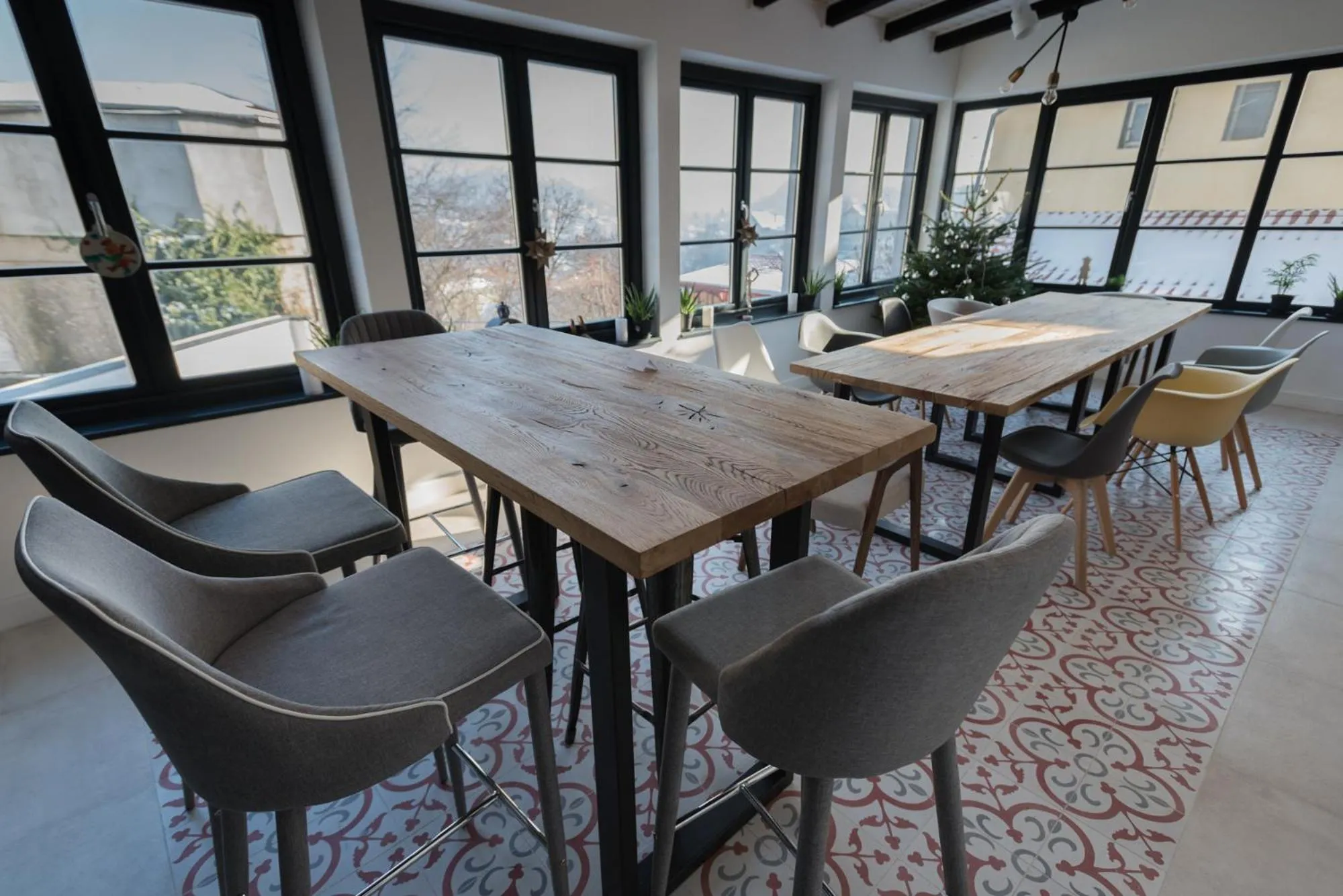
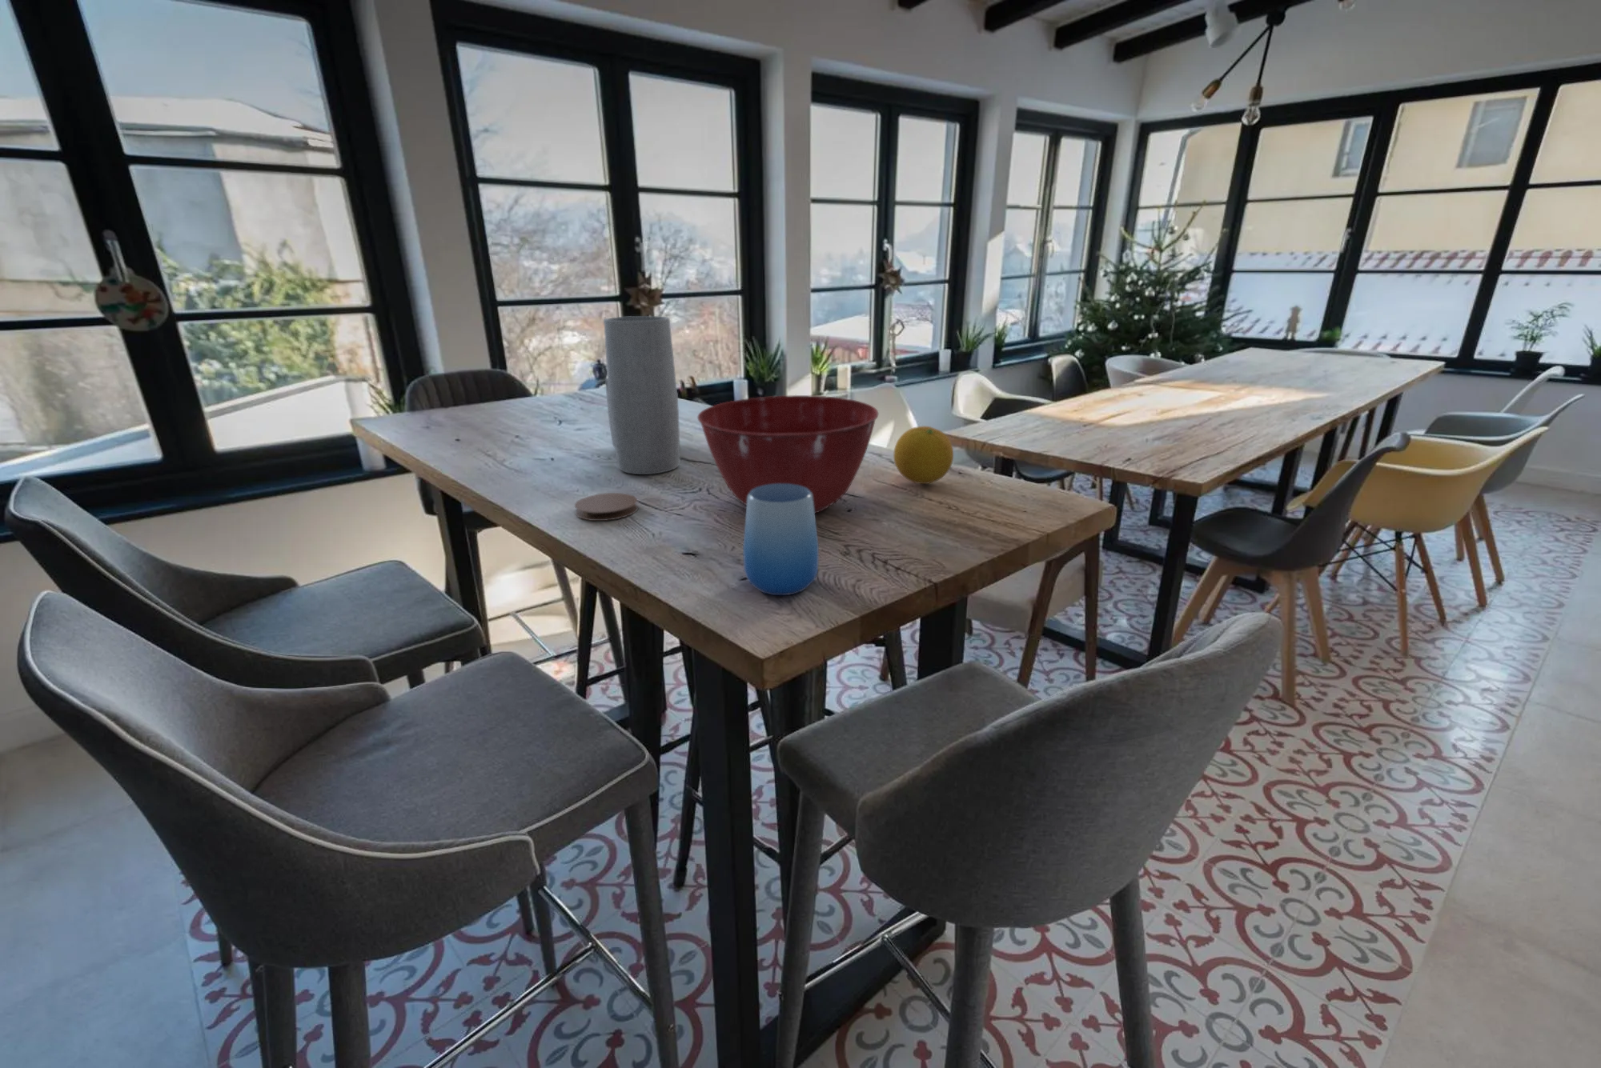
+ fruit [893,426,954,485]
+ coaster [573,492,639,522]
+ cup [741,484,820,596]
+ vase [603,315,681,476]
+ mixing bowl [696,395,879,514]
